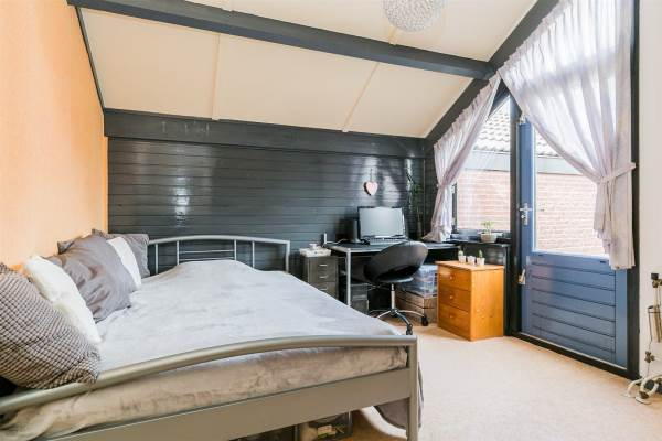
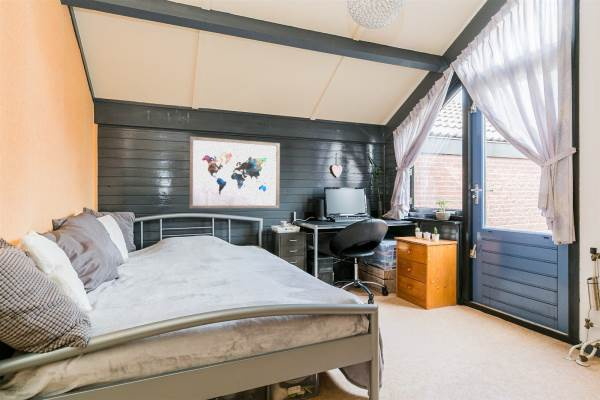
+ wall art [189,136,281,209]
